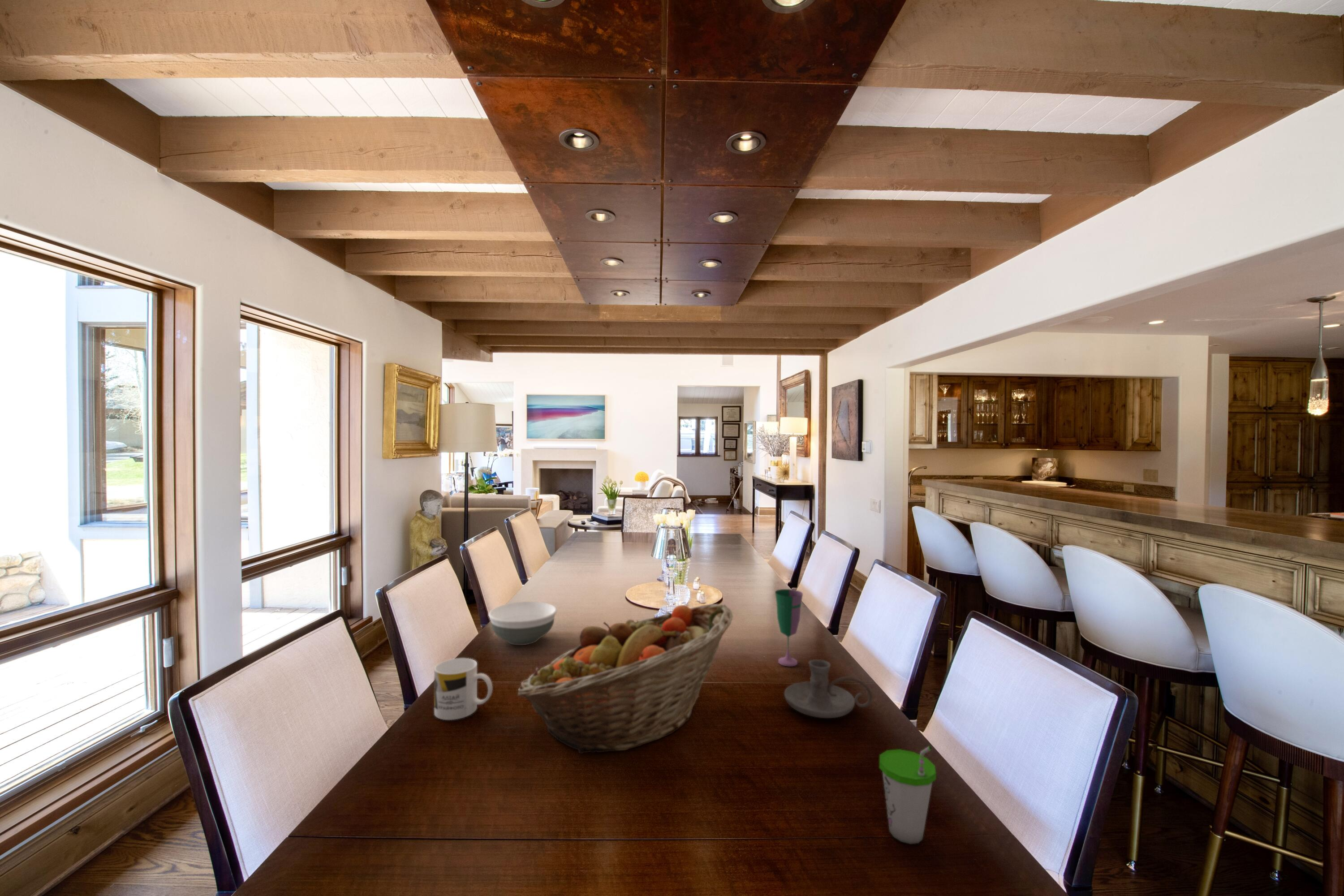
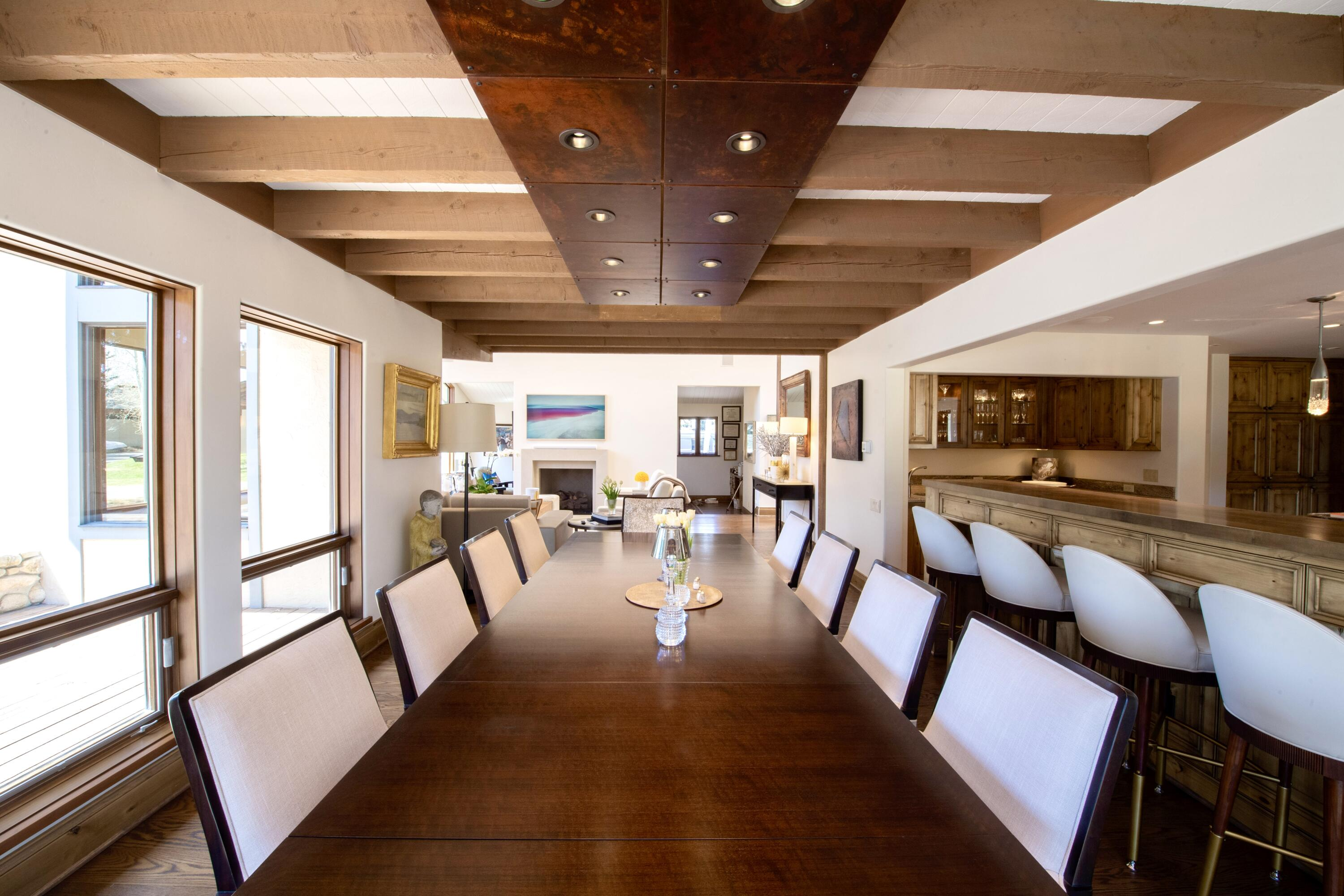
- candle holder [784,659,873,719]
- wine glass [775,589,803,667]
- mug [434,658,493,720]
- cup [879,745,937,844]
- bowl [488,601,557,646]
- fruit basket [517,603,733,754]
